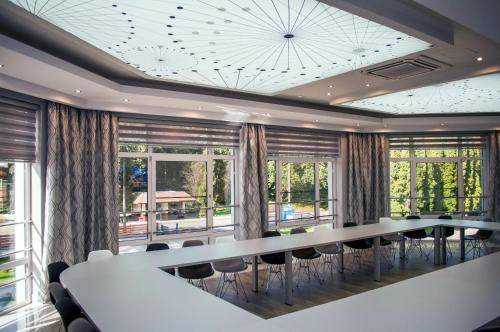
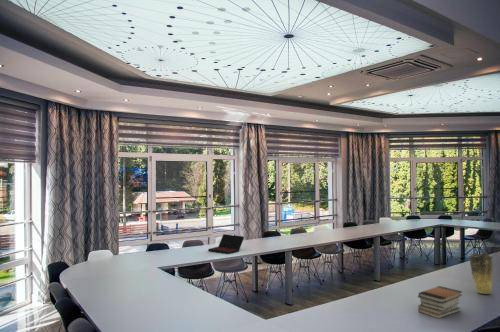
+ vase [467,251,494,295]
+ book stack [417,285,463,320]
+ laptop [207,233,245,255]
